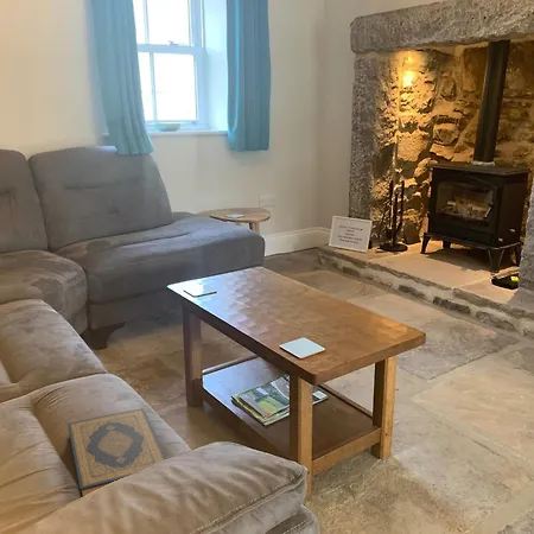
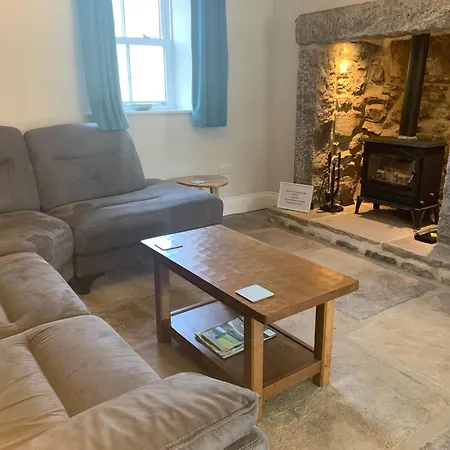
- hardback book [66,407,167,498]
